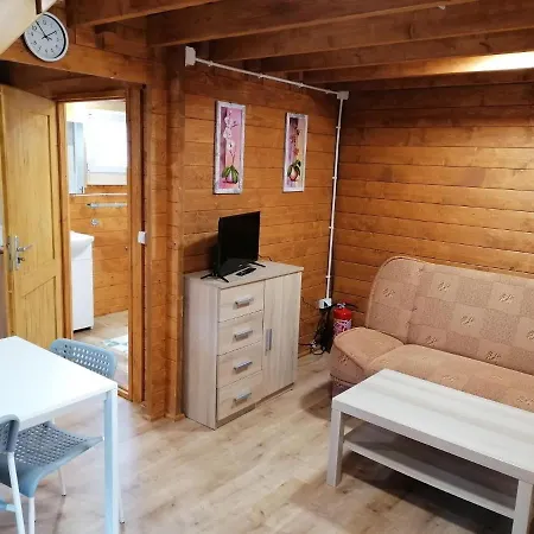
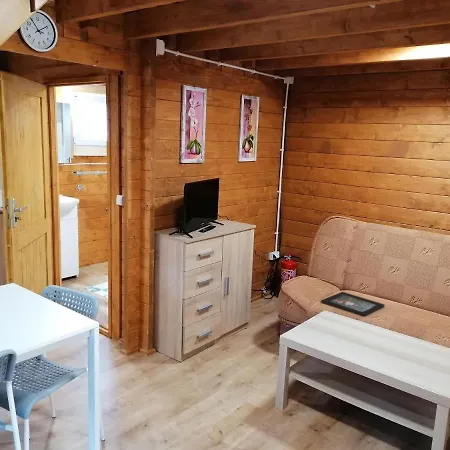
+ decorative tray [320,291,386,317]
